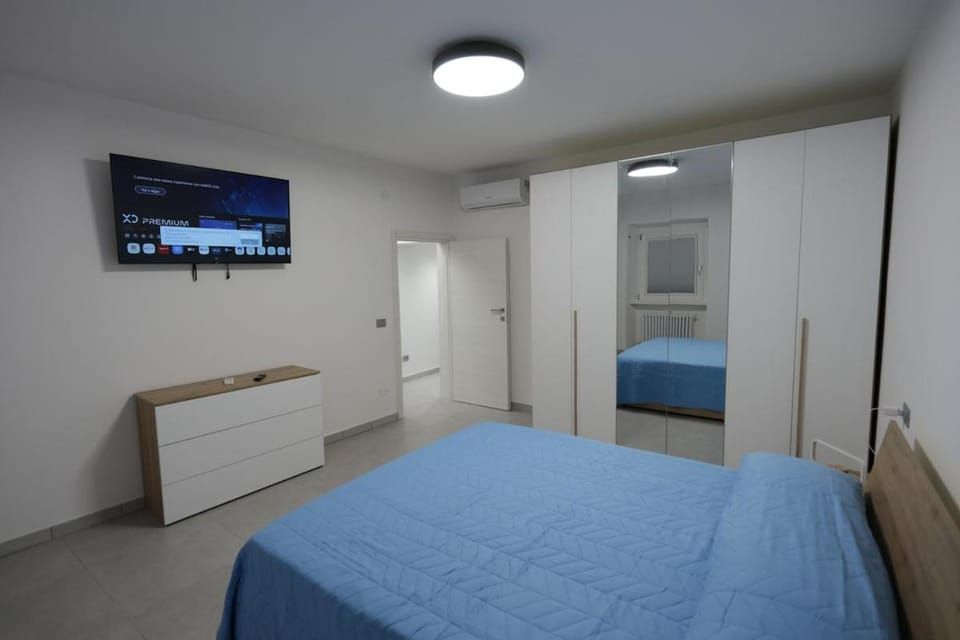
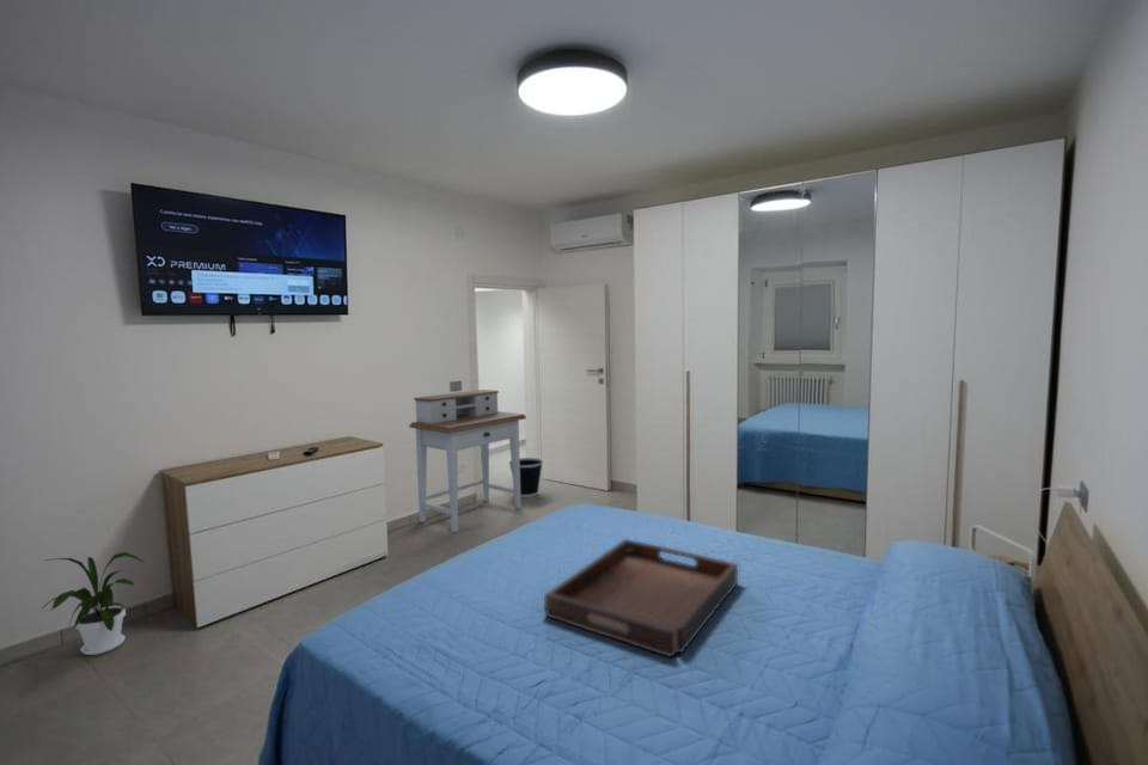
+ wastebasket [508,457,544,498]
+ desk [408,388,527,534]
+ serving tray [543,538,739,659]
+ house plant [41,551,146,656]
